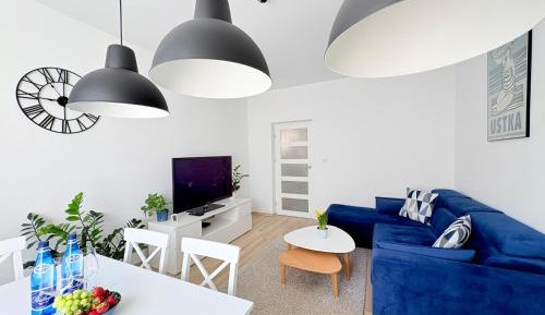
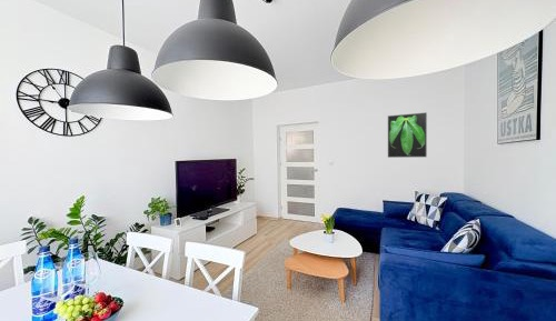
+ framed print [387,112,428,159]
